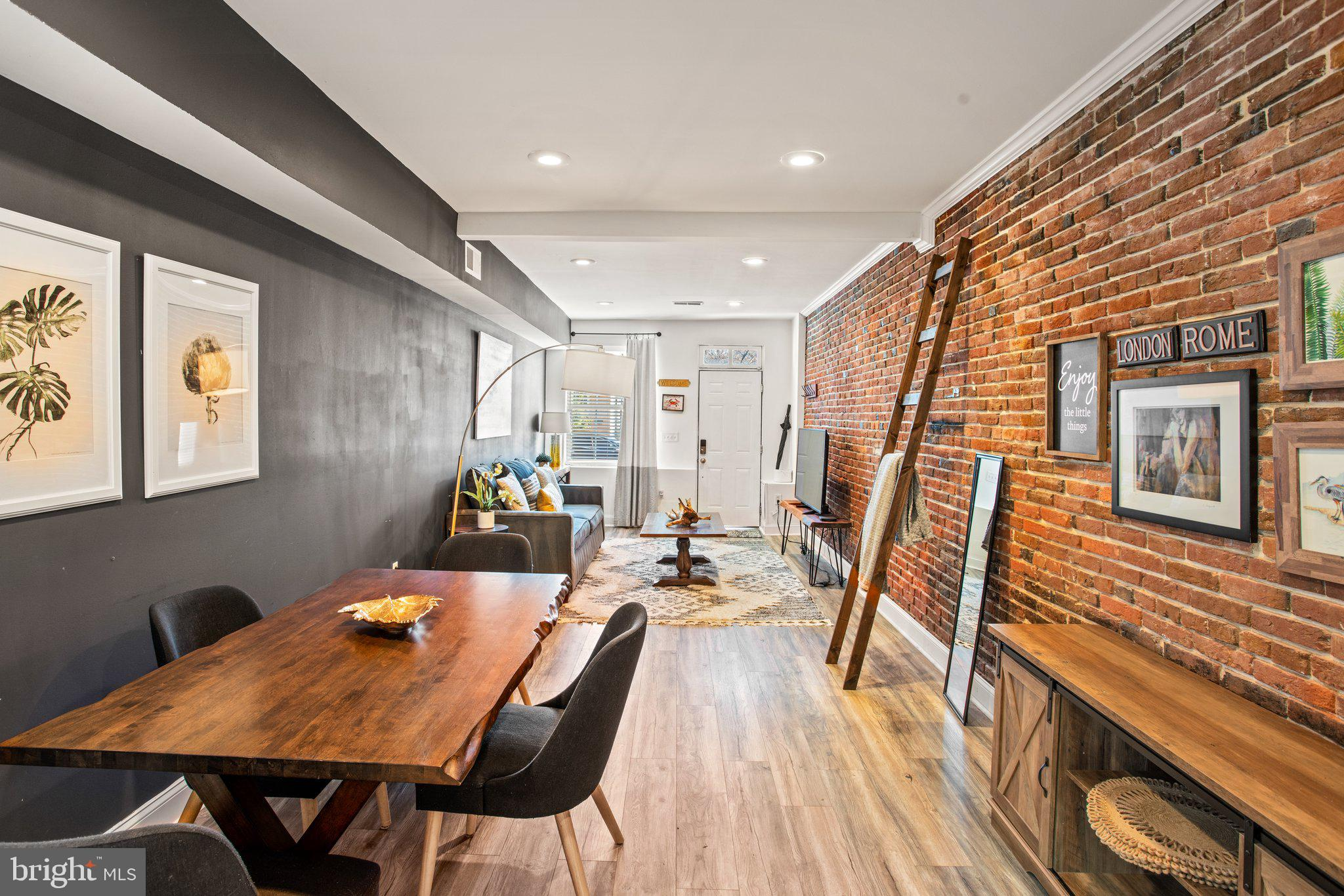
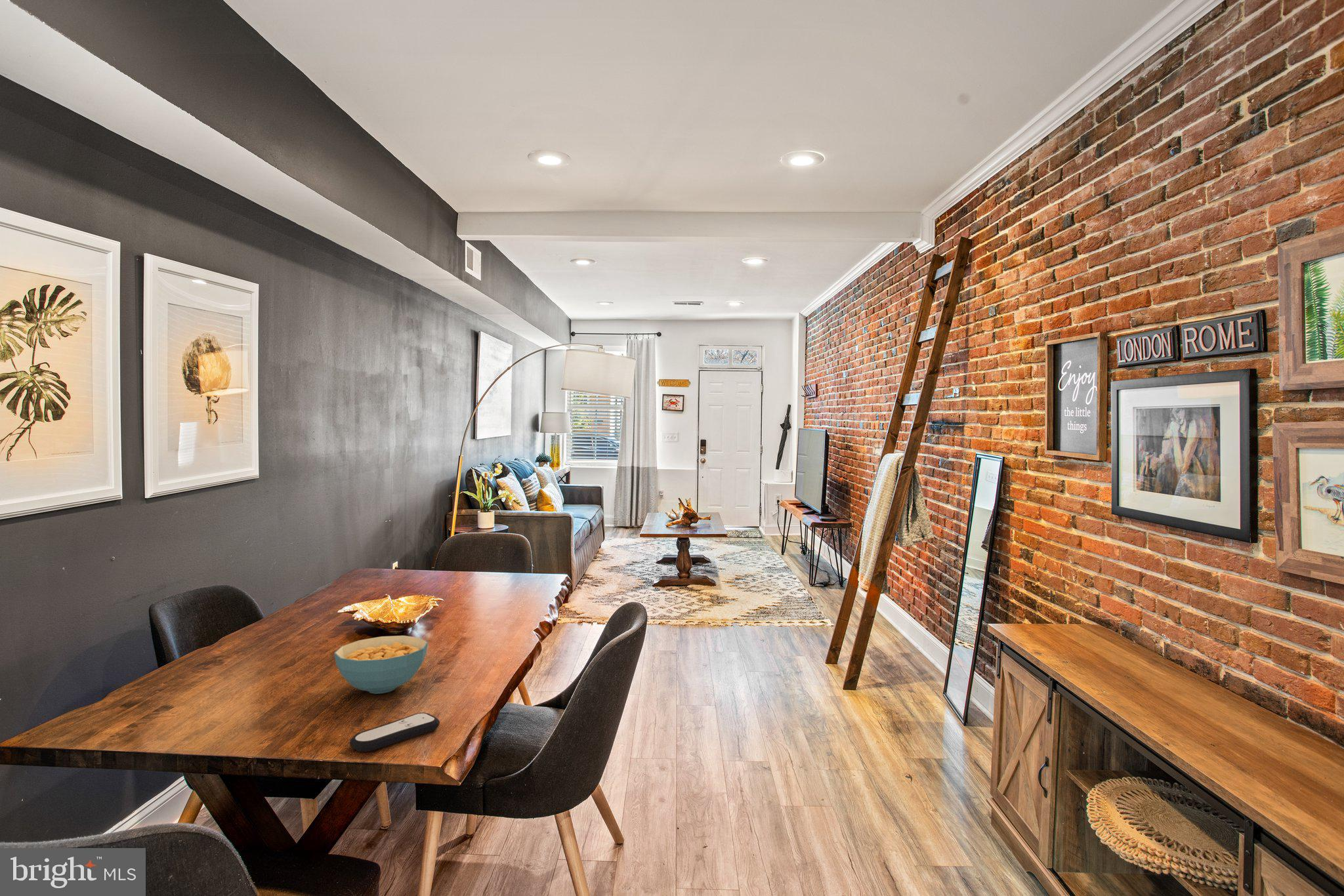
+ cereal bowl [333,635,429,695]
+ remote control [349,712,440,753]
